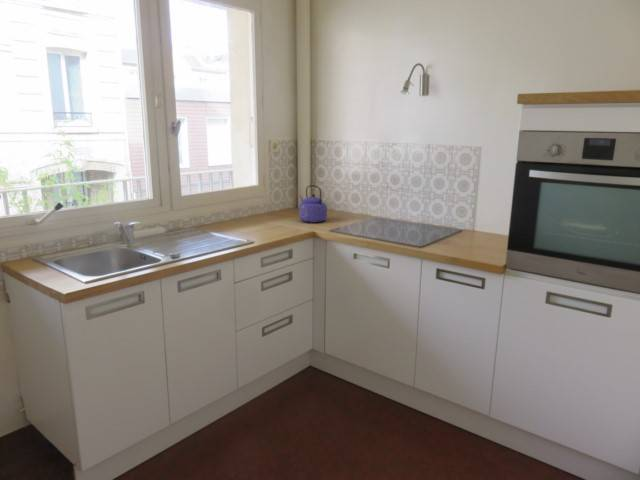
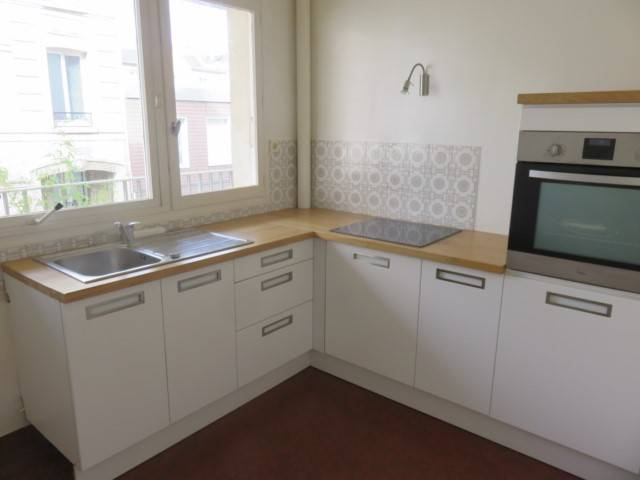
- kettle [298,184,328,224]
